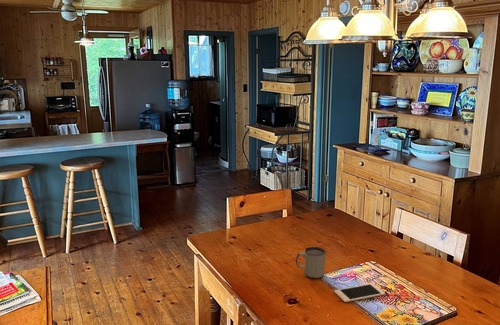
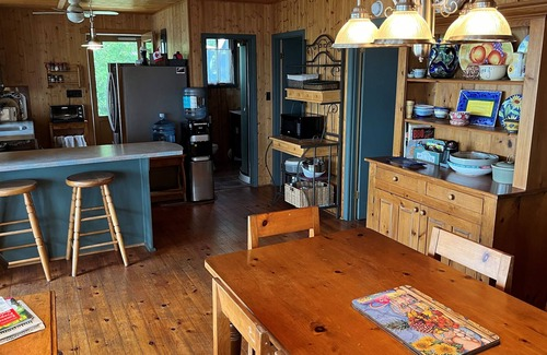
- mug [295,246,327,280]
- cell phone [333,282,386,303]
